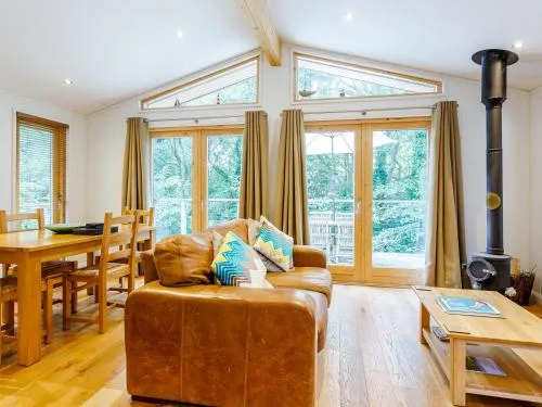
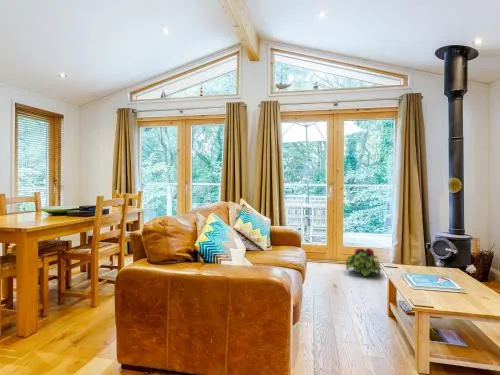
+ potted plant [345,247,383,278]
